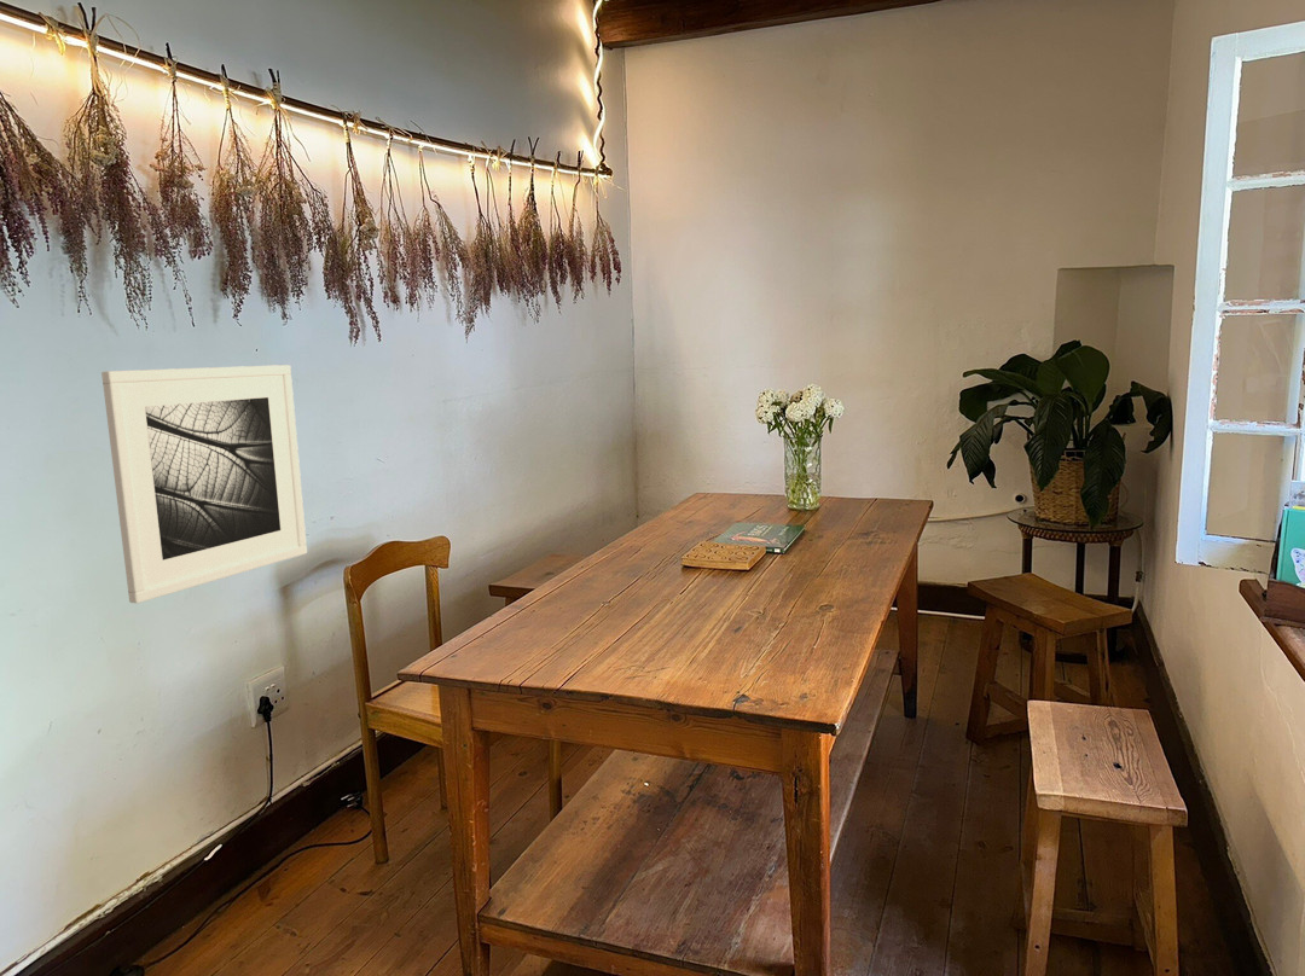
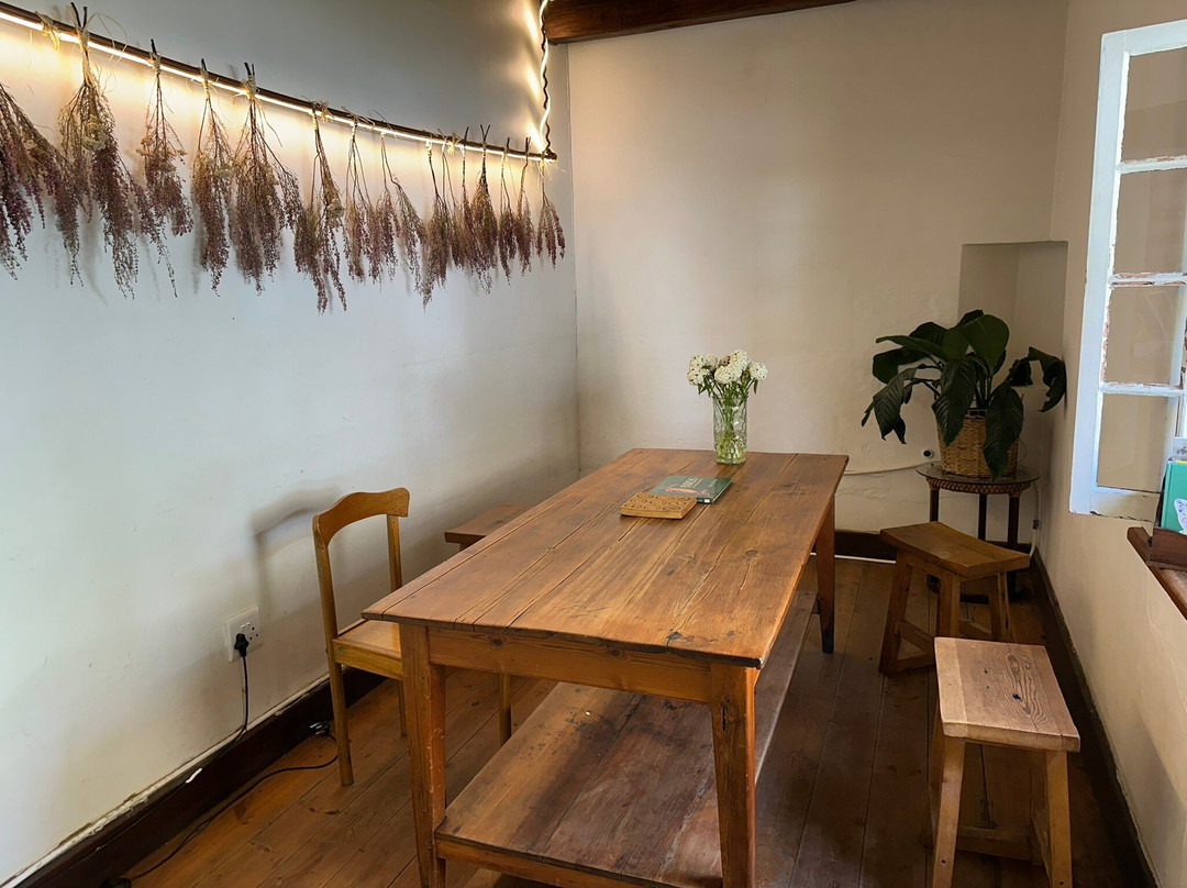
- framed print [100,364,308,604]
